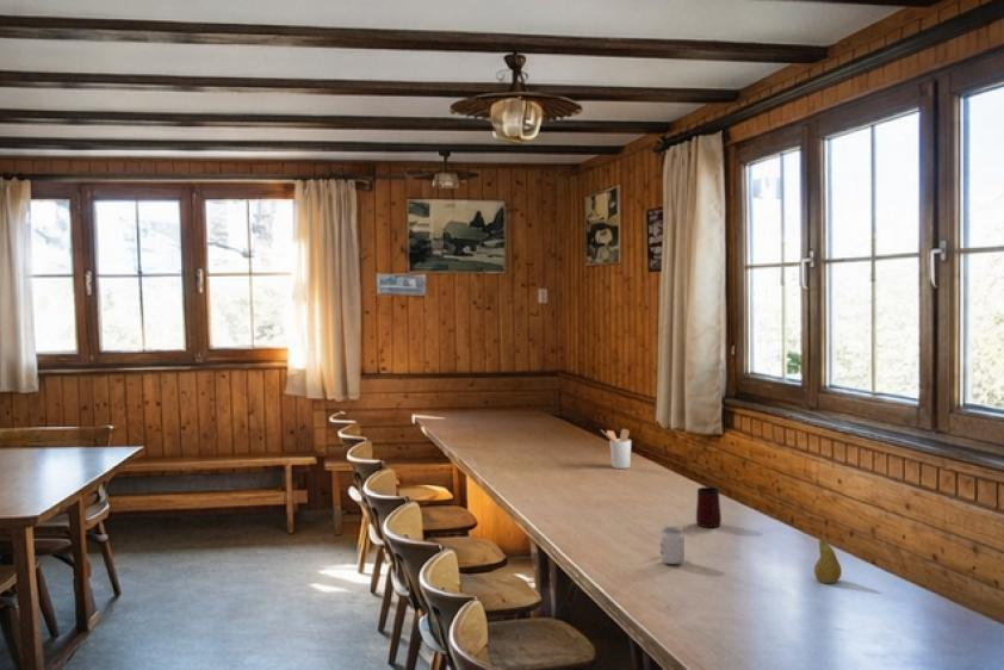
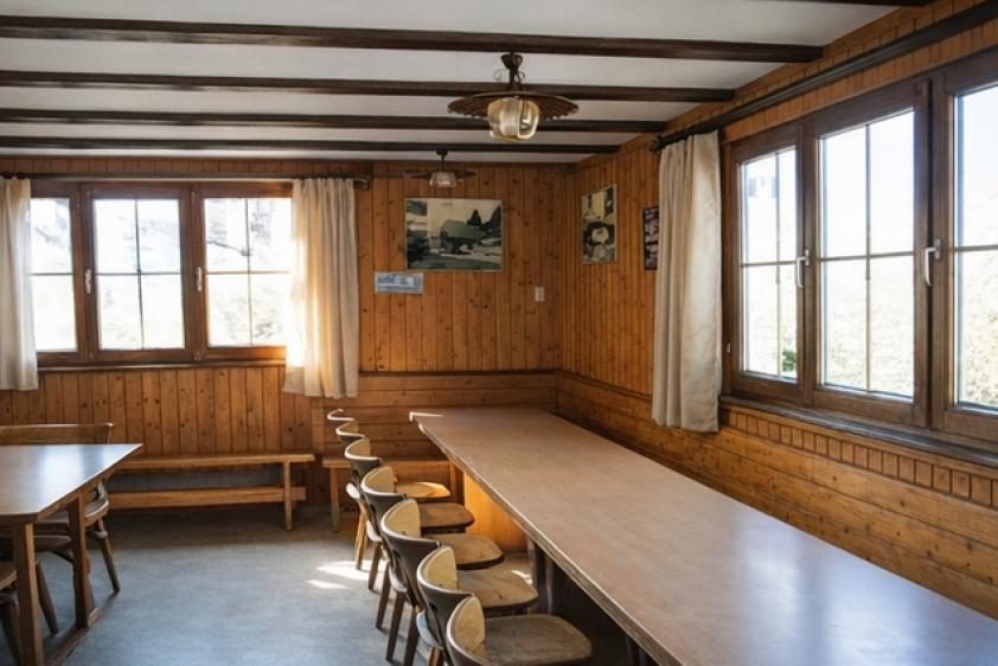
- mug [695,486,723,528]
- utensil holder [600,428,632,470]
- candle [659,525,686,565]
- fruit [813,536,843,584]
